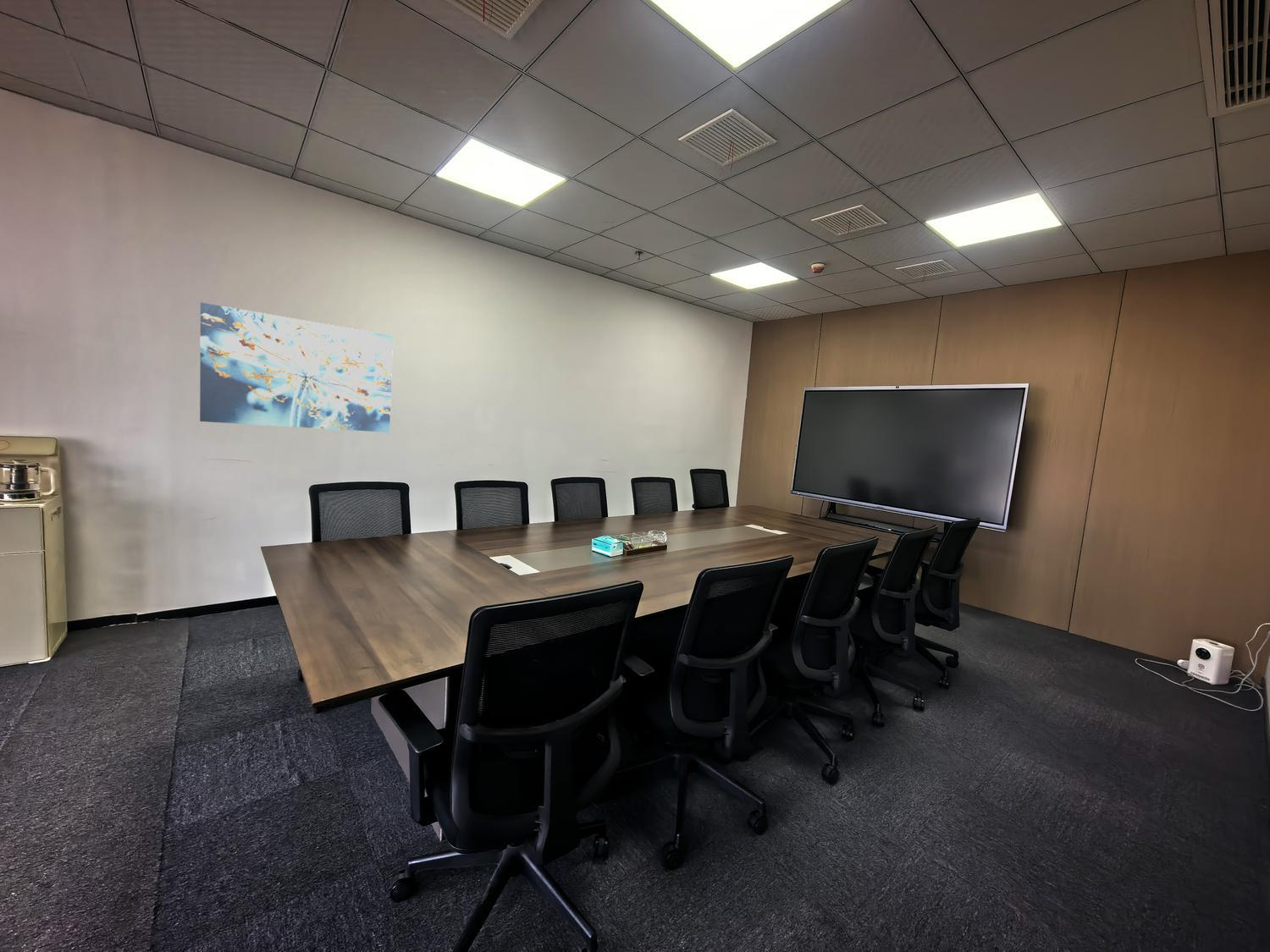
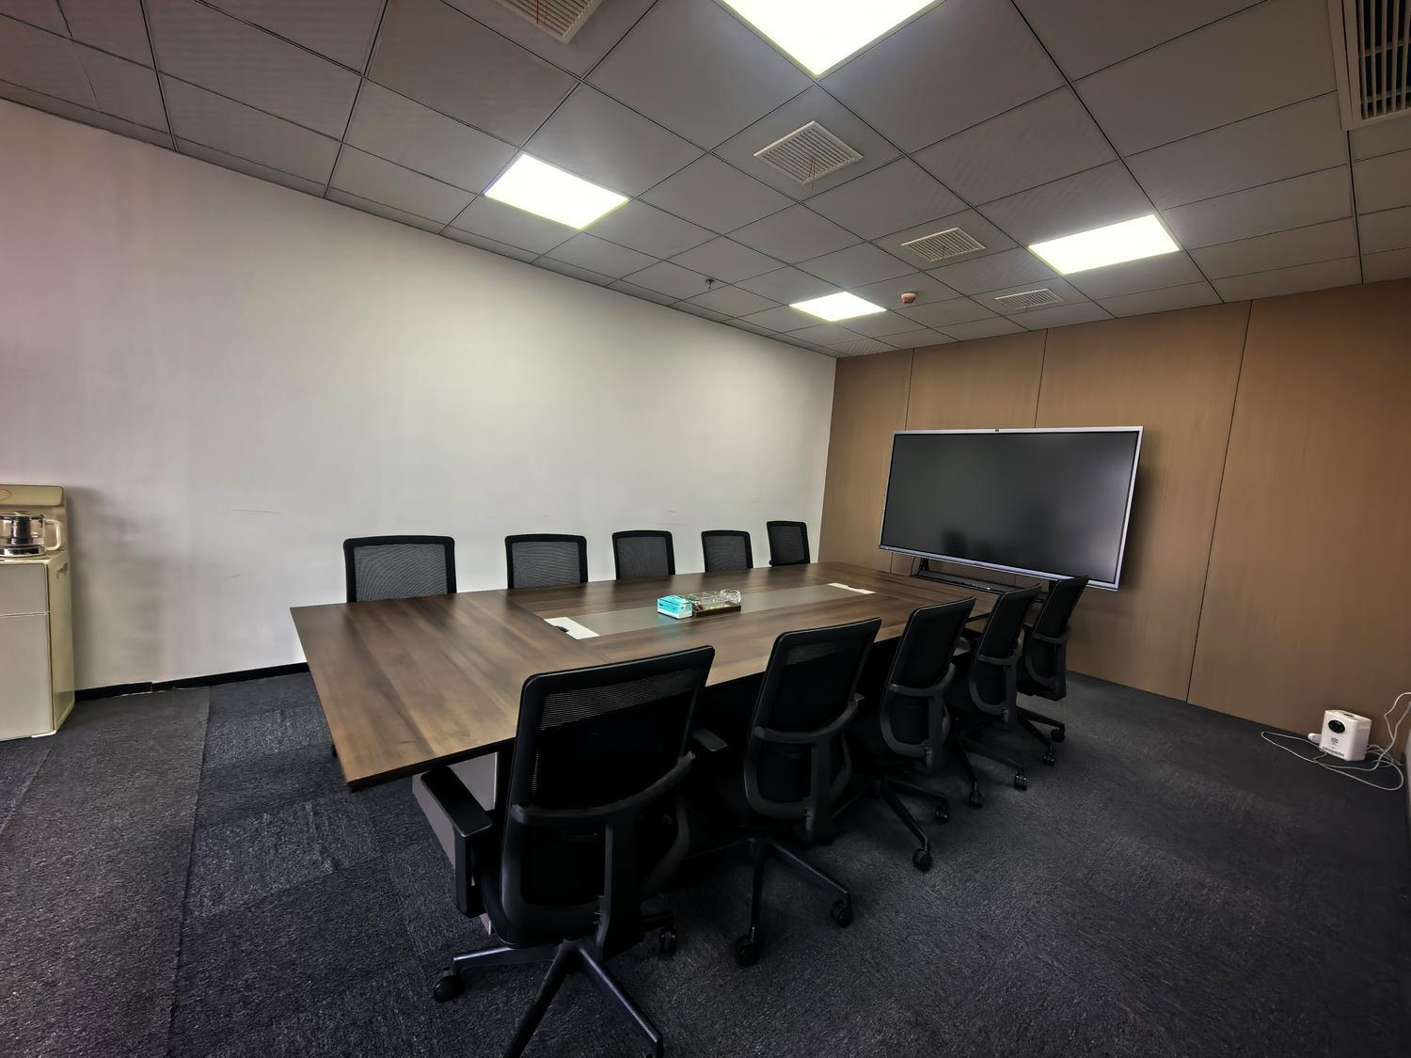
- wall art [199,302,394,433]
